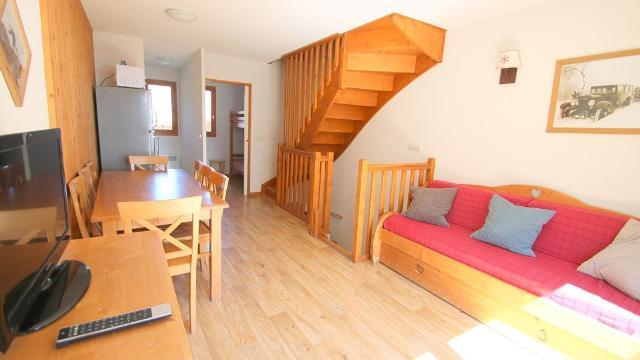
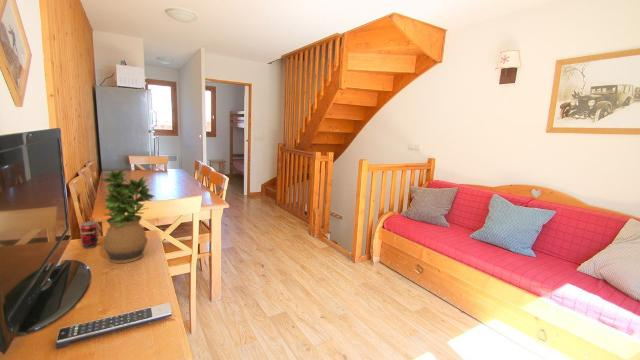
+ potted plant [100,169,156,264]
+ beverage can [79,216,99,249]
